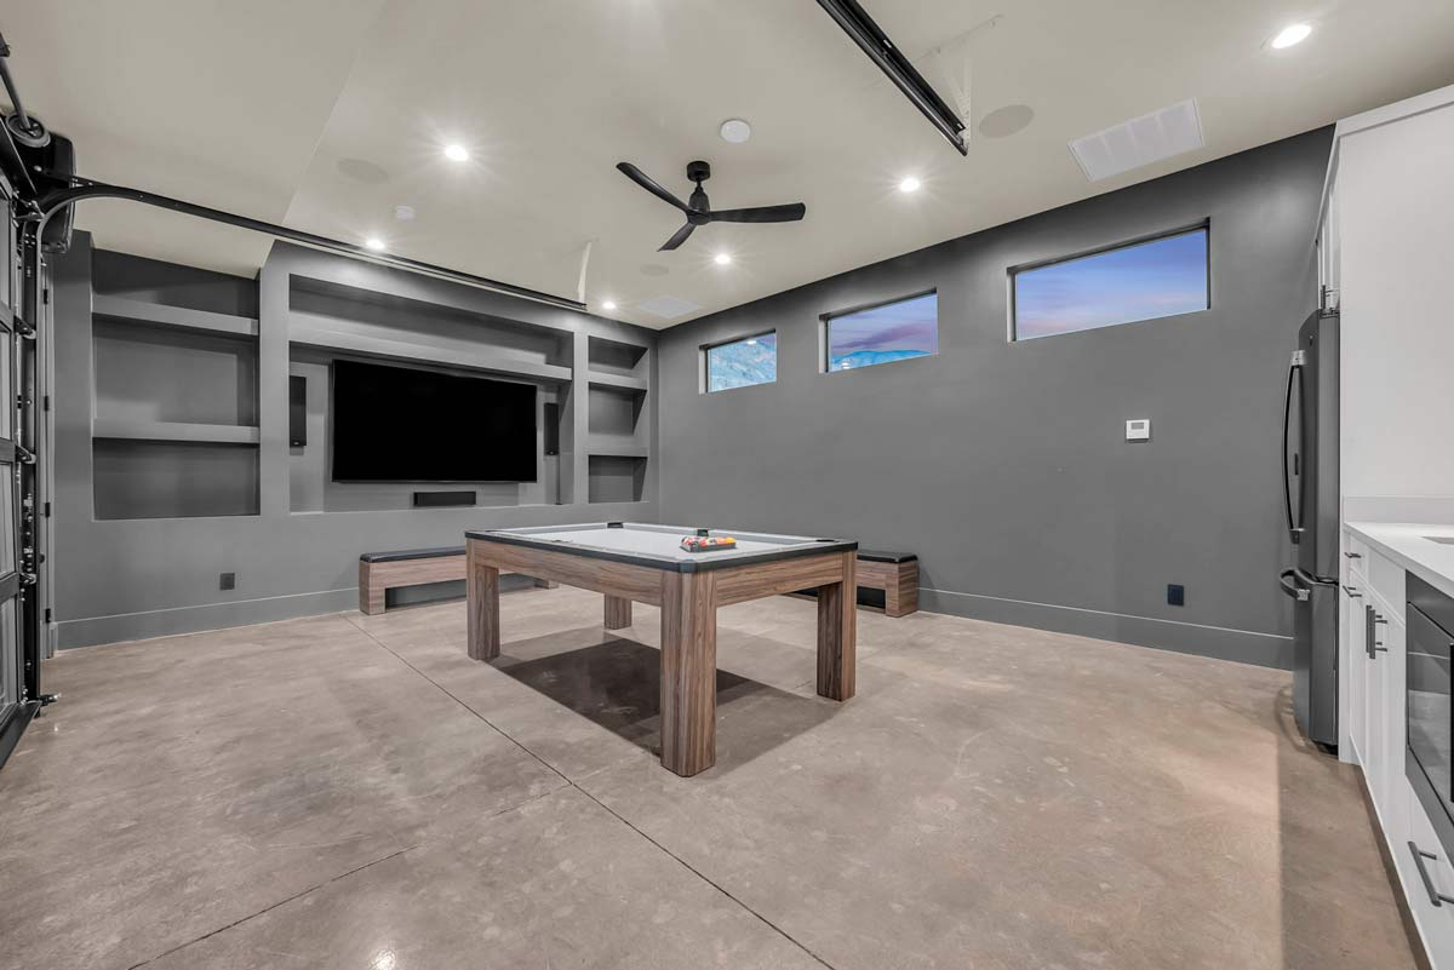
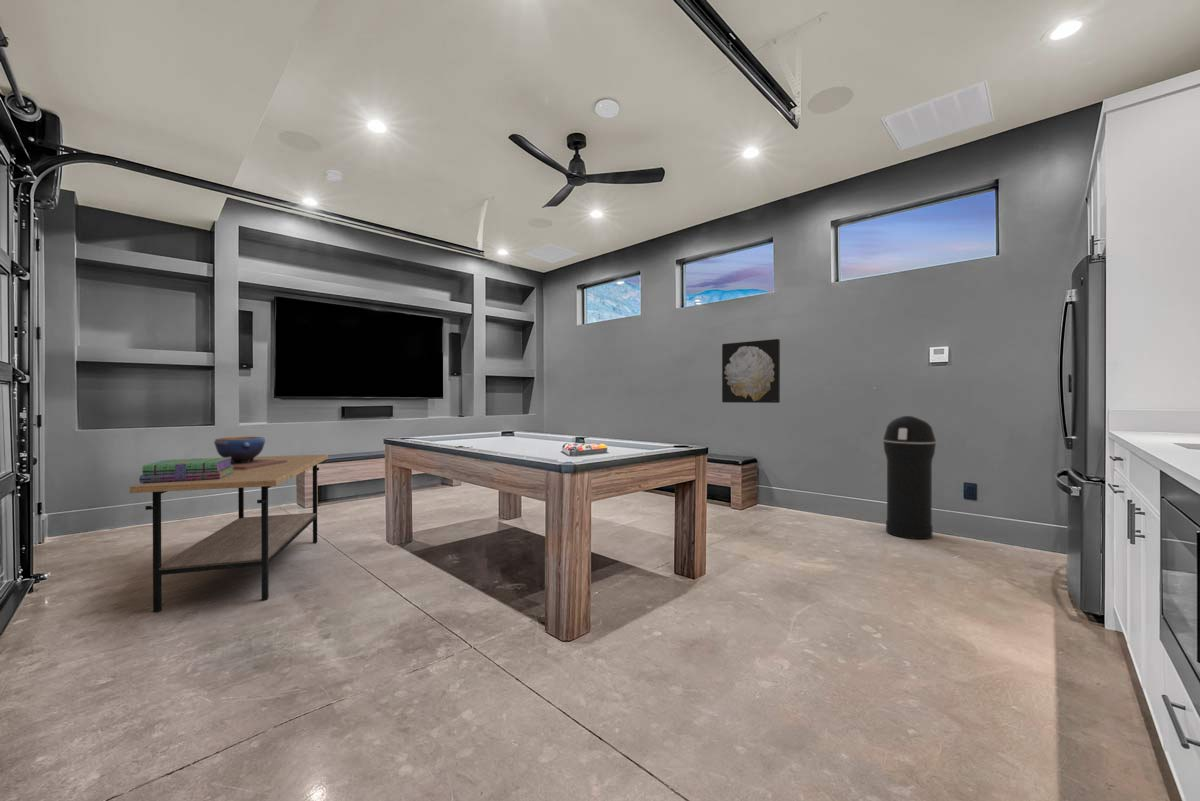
+ stack of books [138,457,233,484]
+ decorative bowl [213,436,287,470]
+ trash can [882,415,937,540]
+ coffee table [129,453,329,613]
+ wall art [721,338,781,404]
